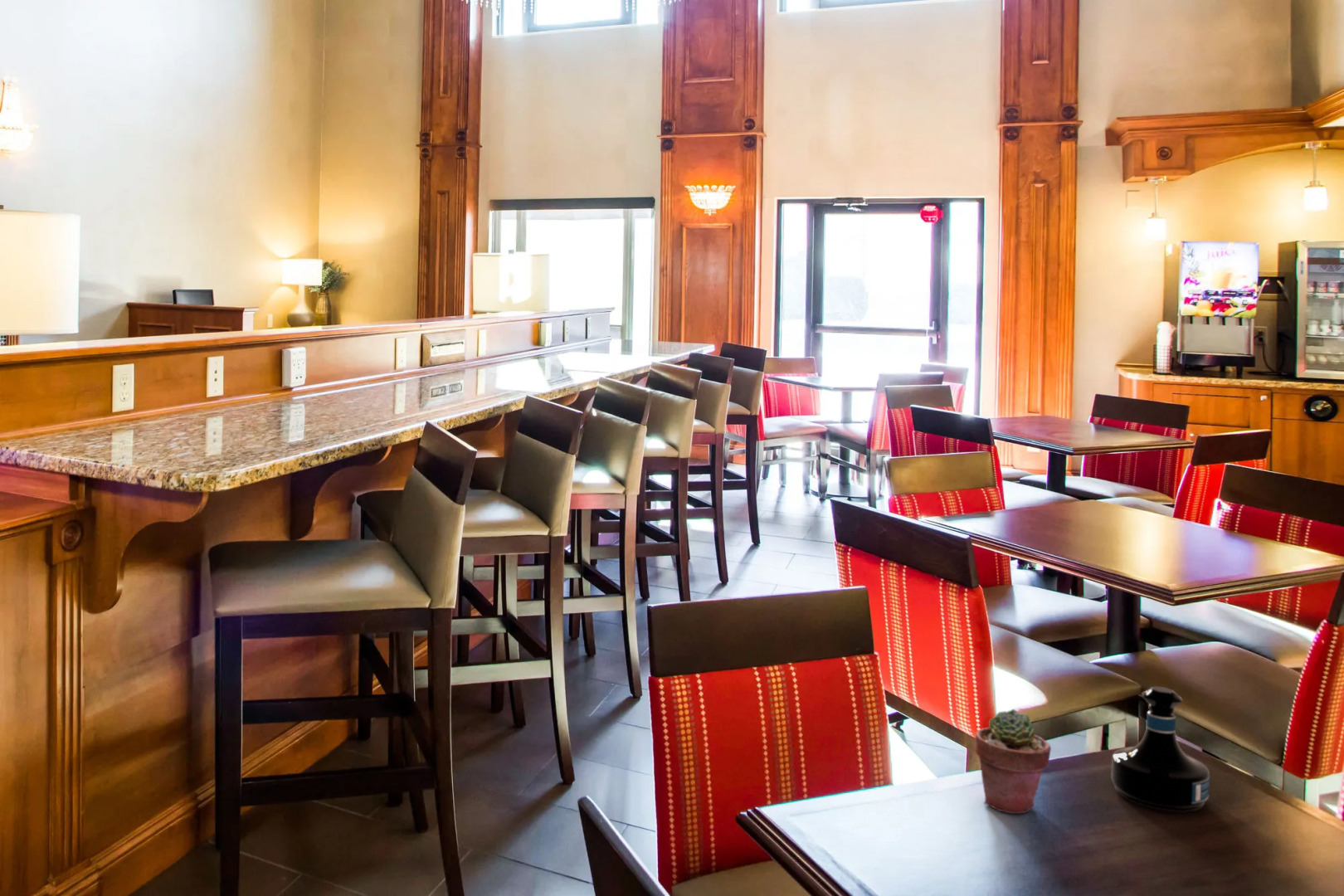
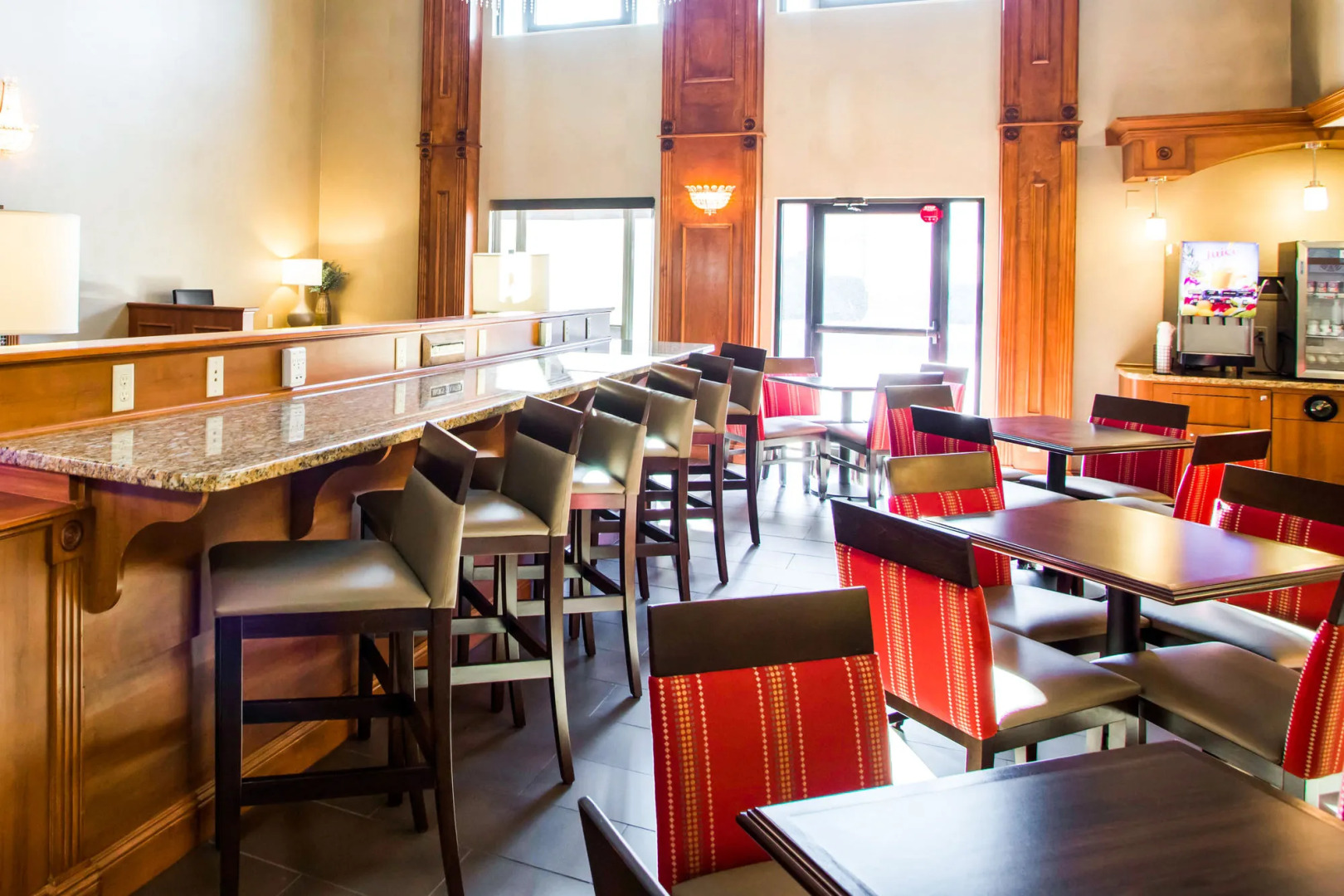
- tequila bottle [1111,685,1210,812]
- potted succulent [974,709,1052,815]
